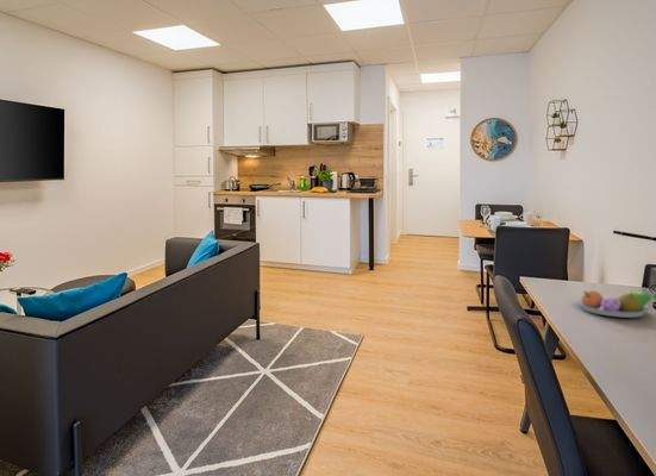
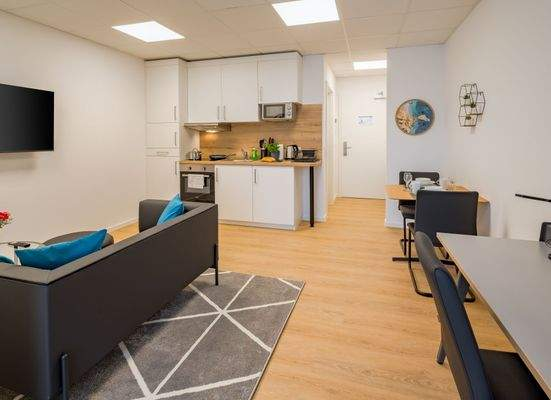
- fruit bowl [575,289,656,319]
